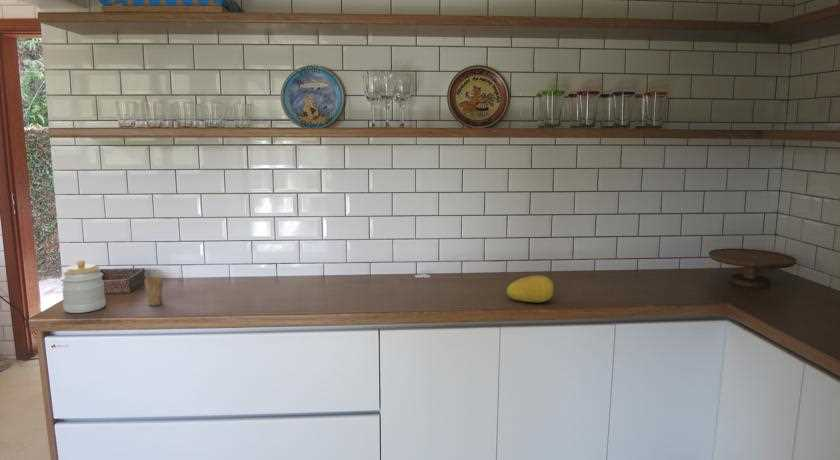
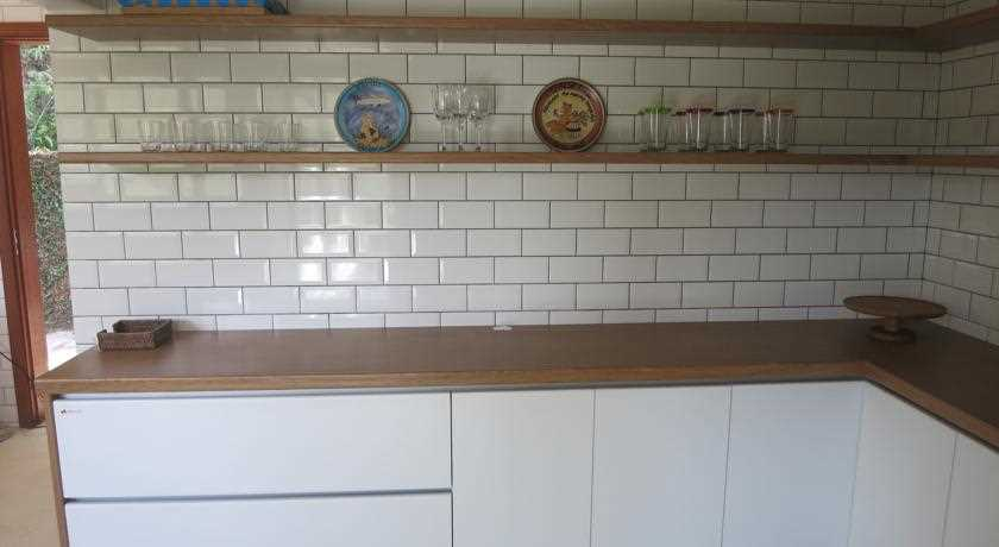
- cup [144,271,164,307]
- fruit [506,274,554,303]
- jar [60,259,107,314]
